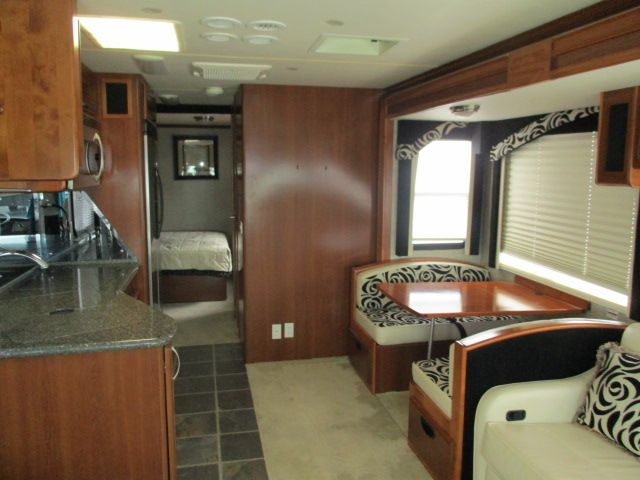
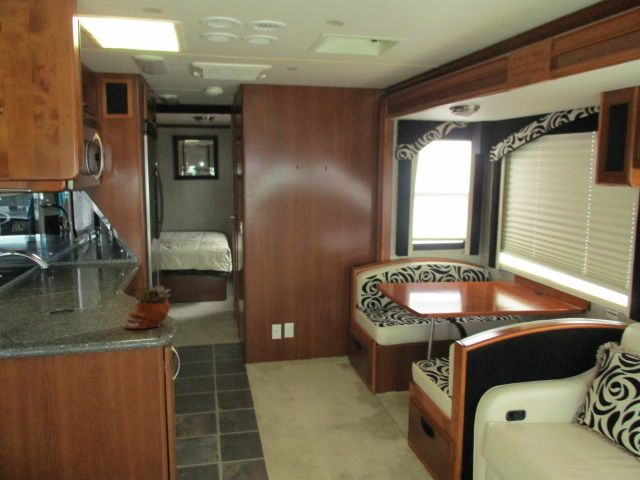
+ succulent planter [124,283,172,330]
